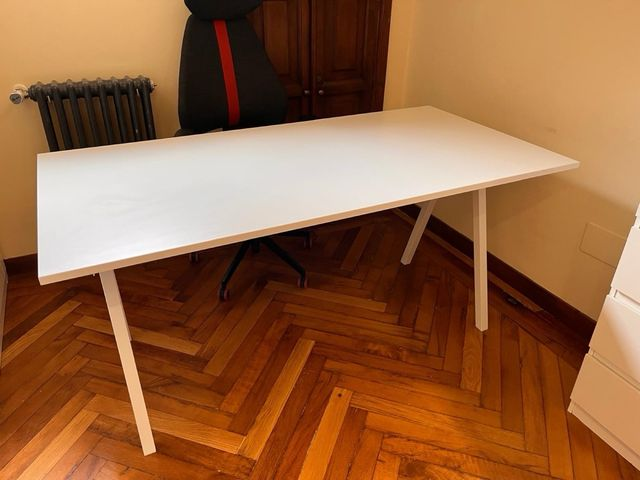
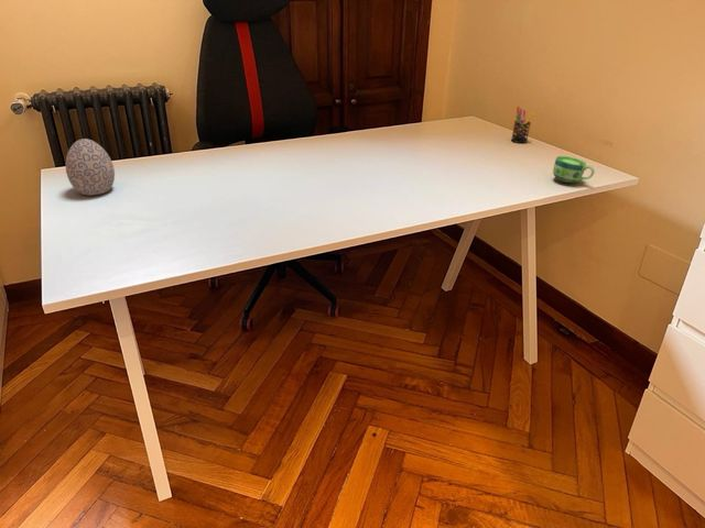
+ cup [552,155,596,184]
+ decorative egg [65,138,116,197]
+ pen holder [510,106,535,144]
